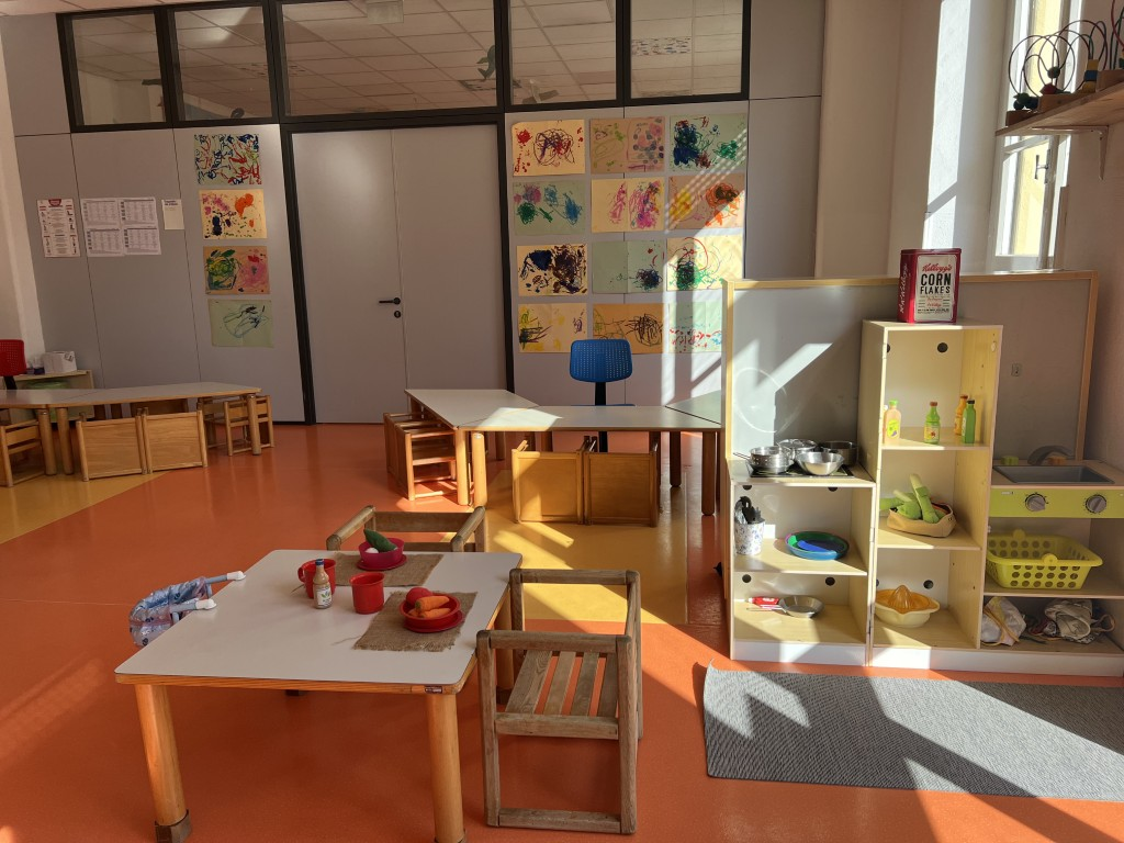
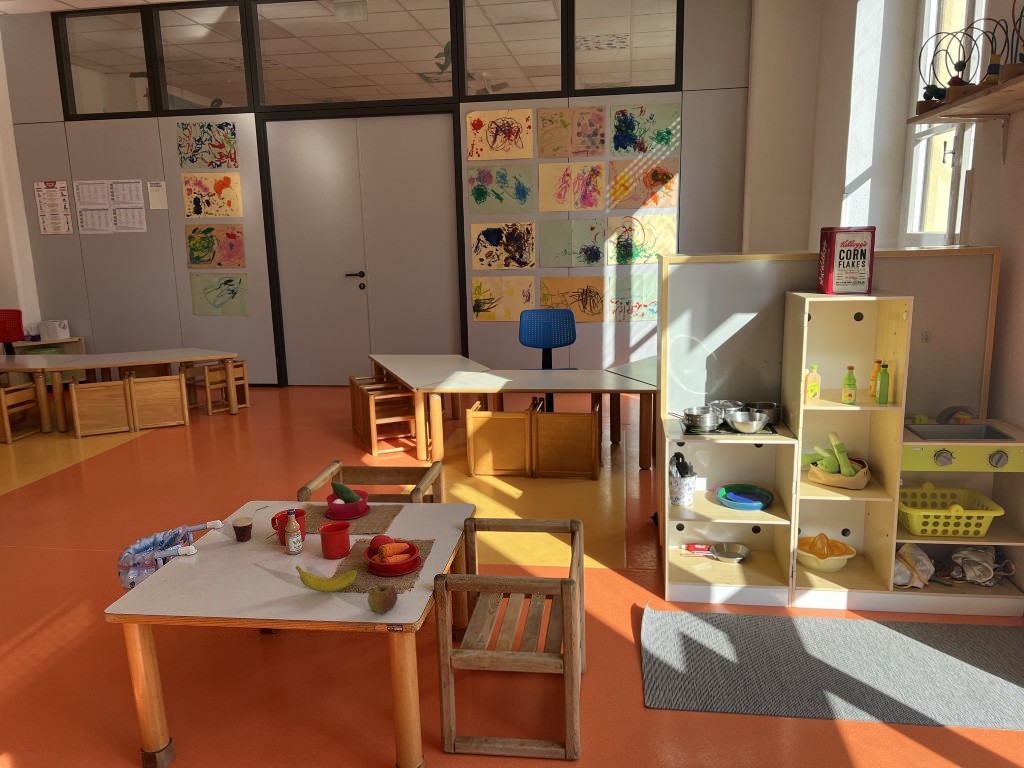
+ apple [367,583,398,614]
+ cup [231,505,270,542]
+ banana [295,564,358,593]
